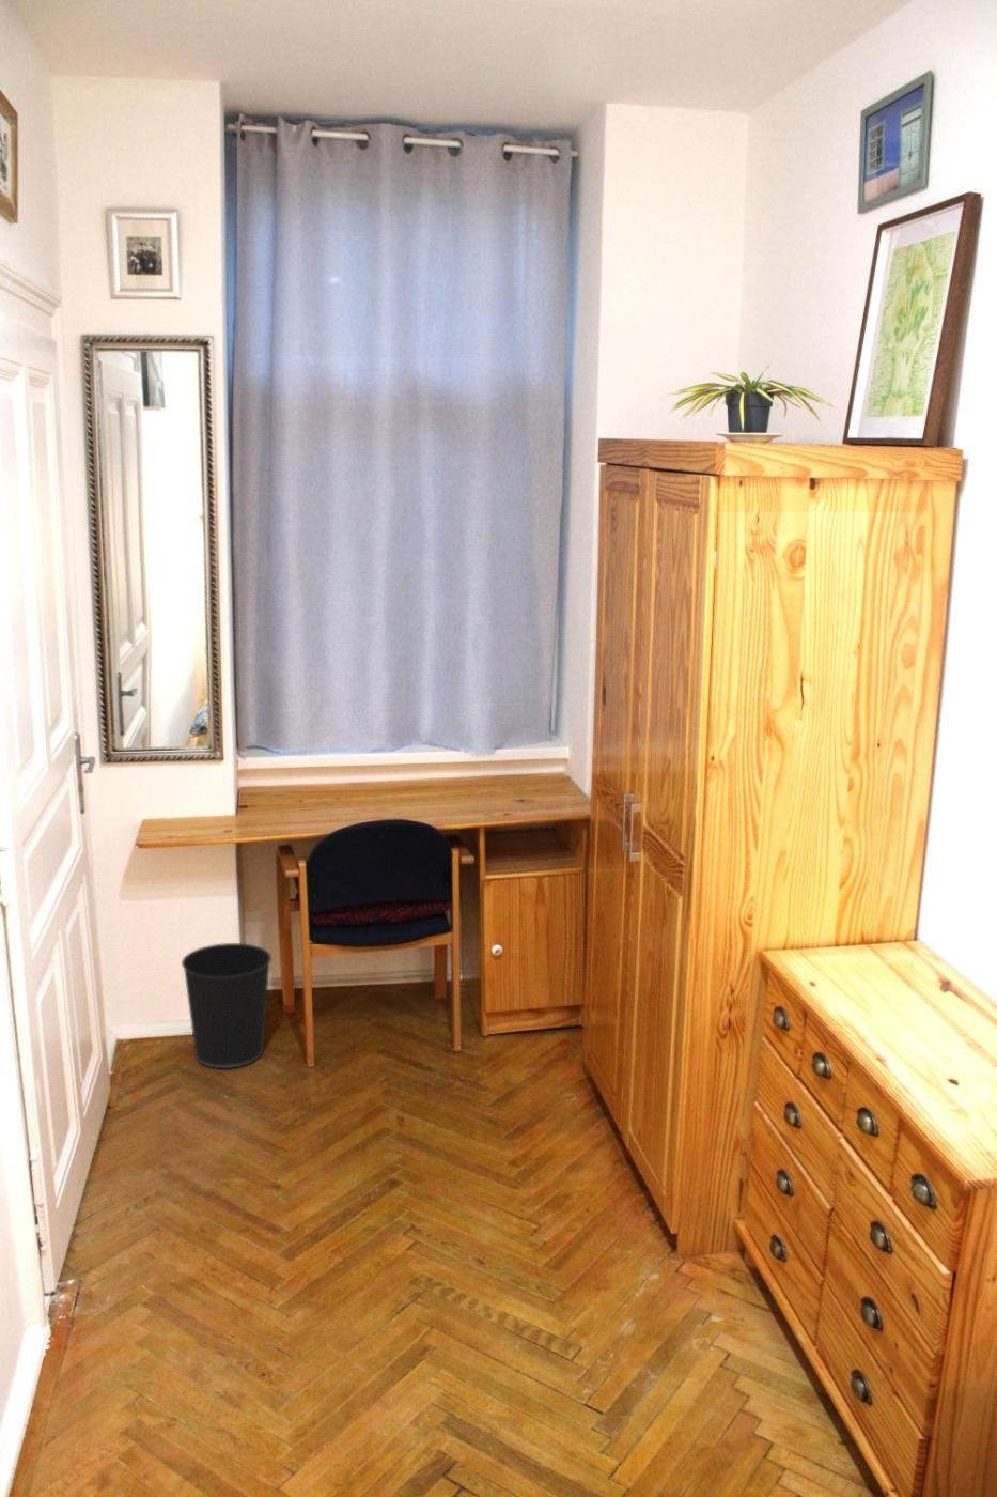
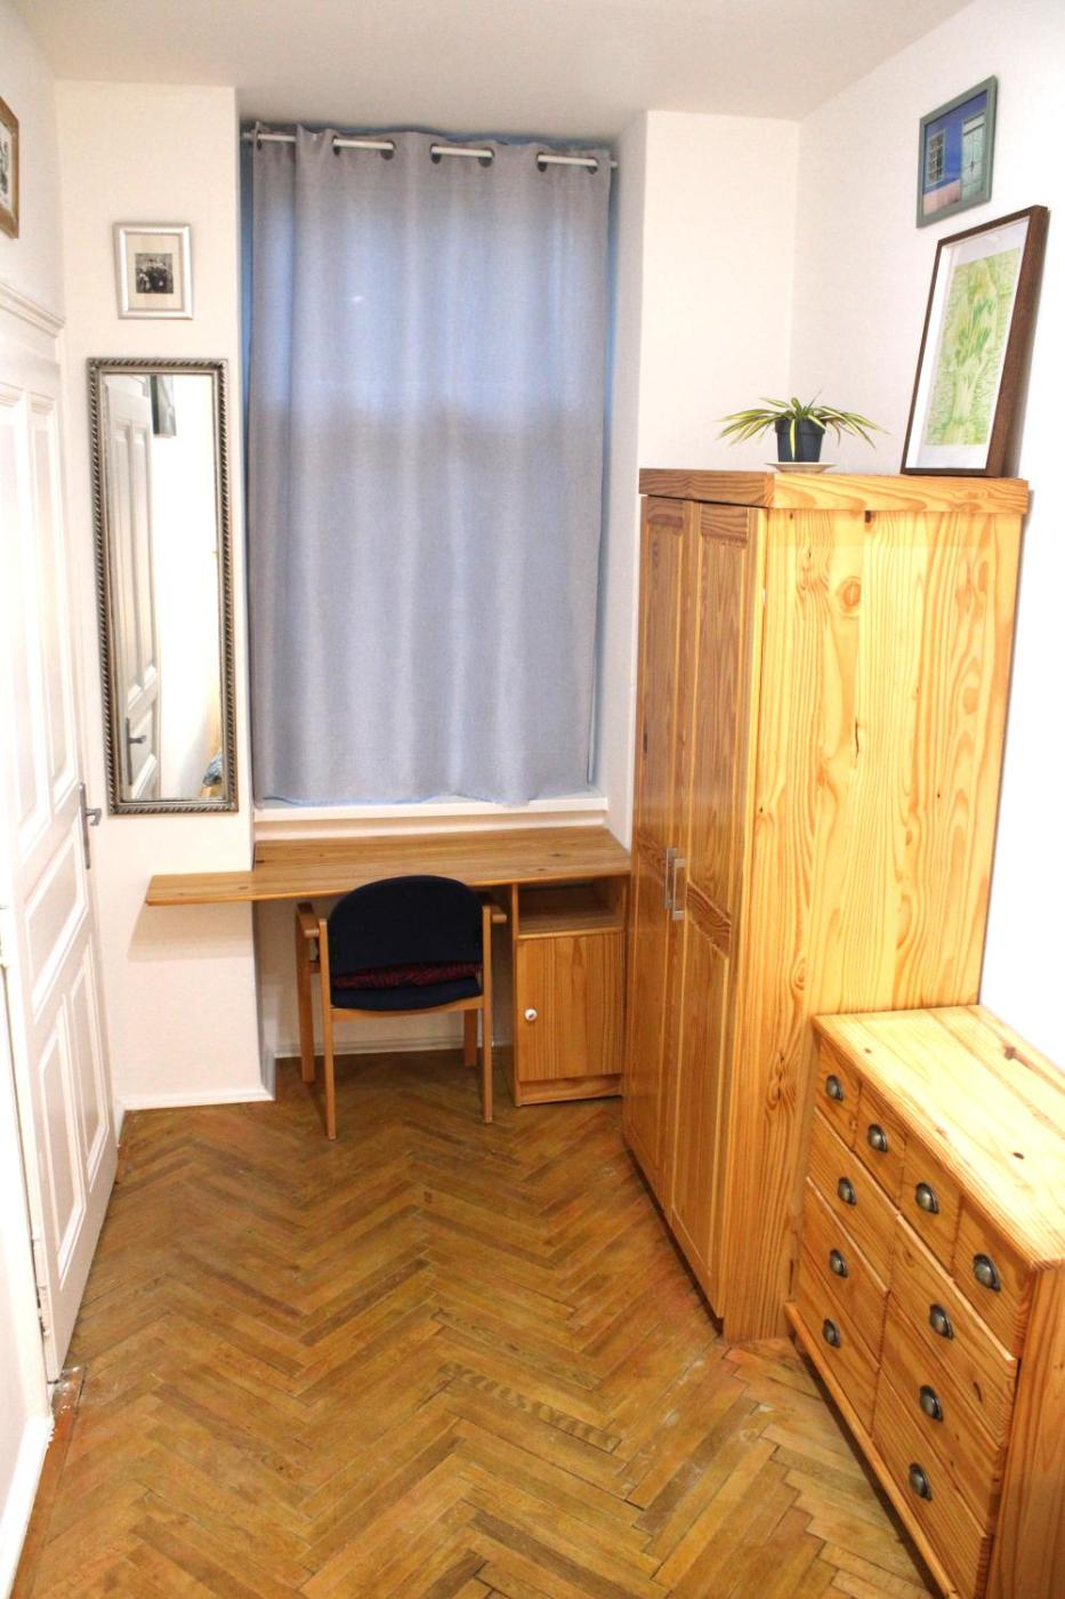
- wastebasket [180,942,273,1070]
